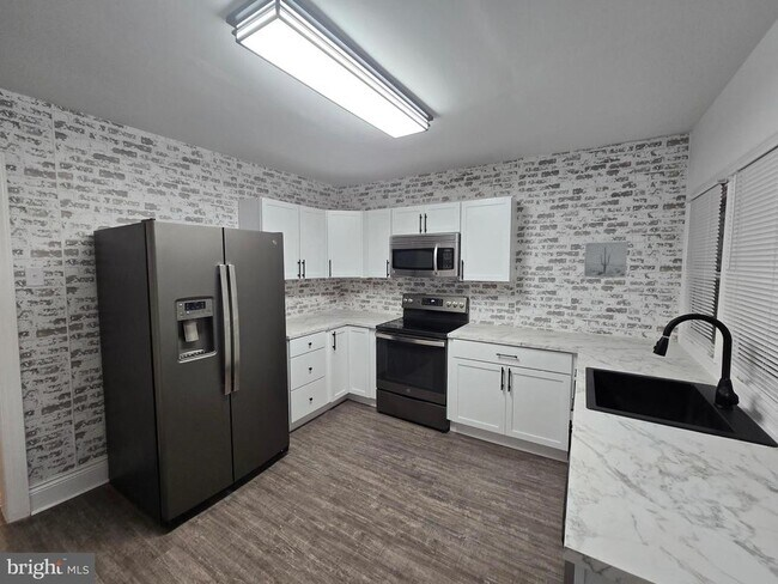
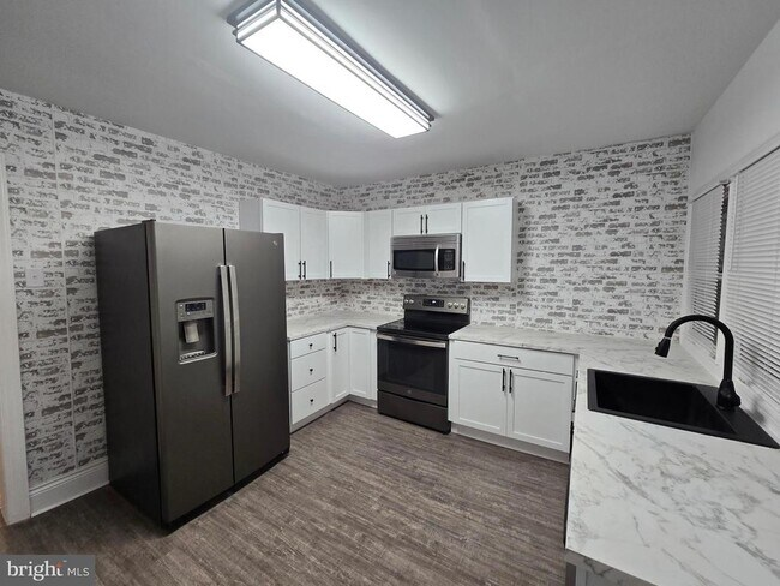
- wall art [583,241,630,279]
